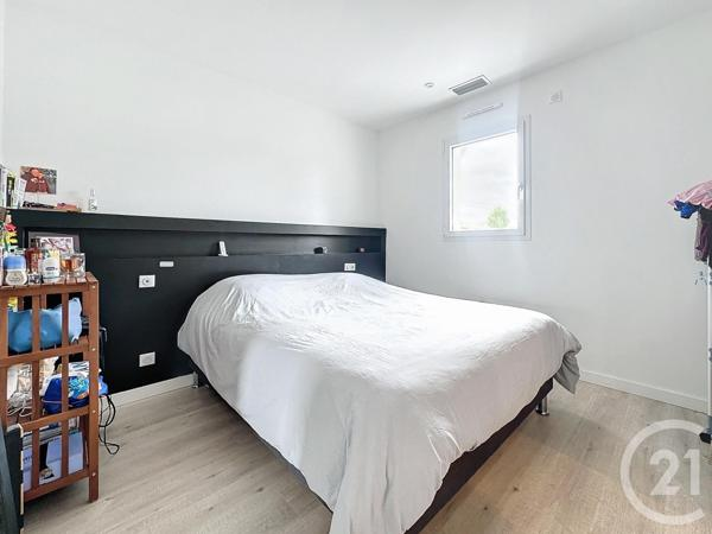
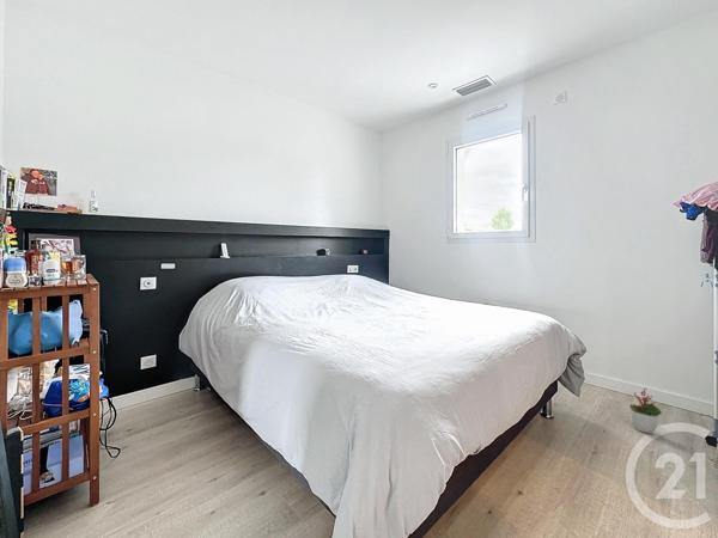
+ decorative plant [629,387,663,435]
